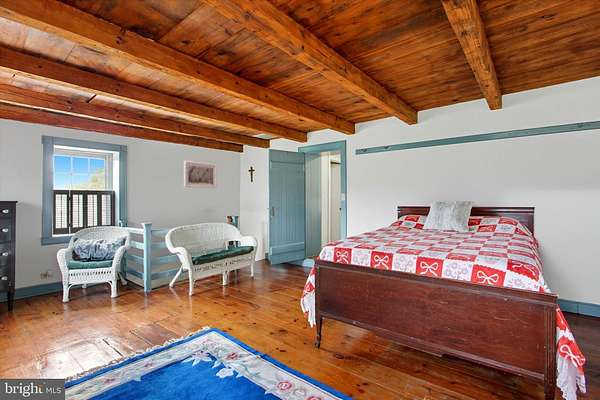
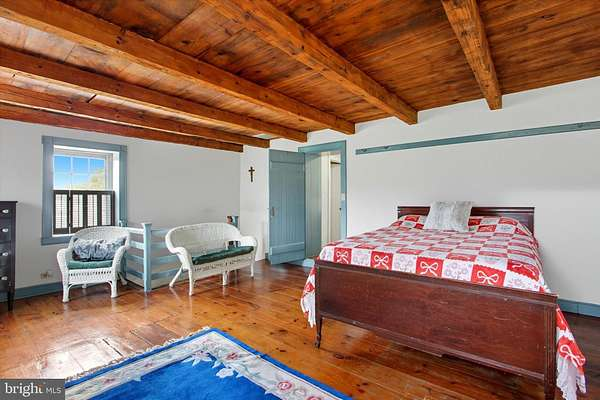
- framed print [183,160,217,189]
